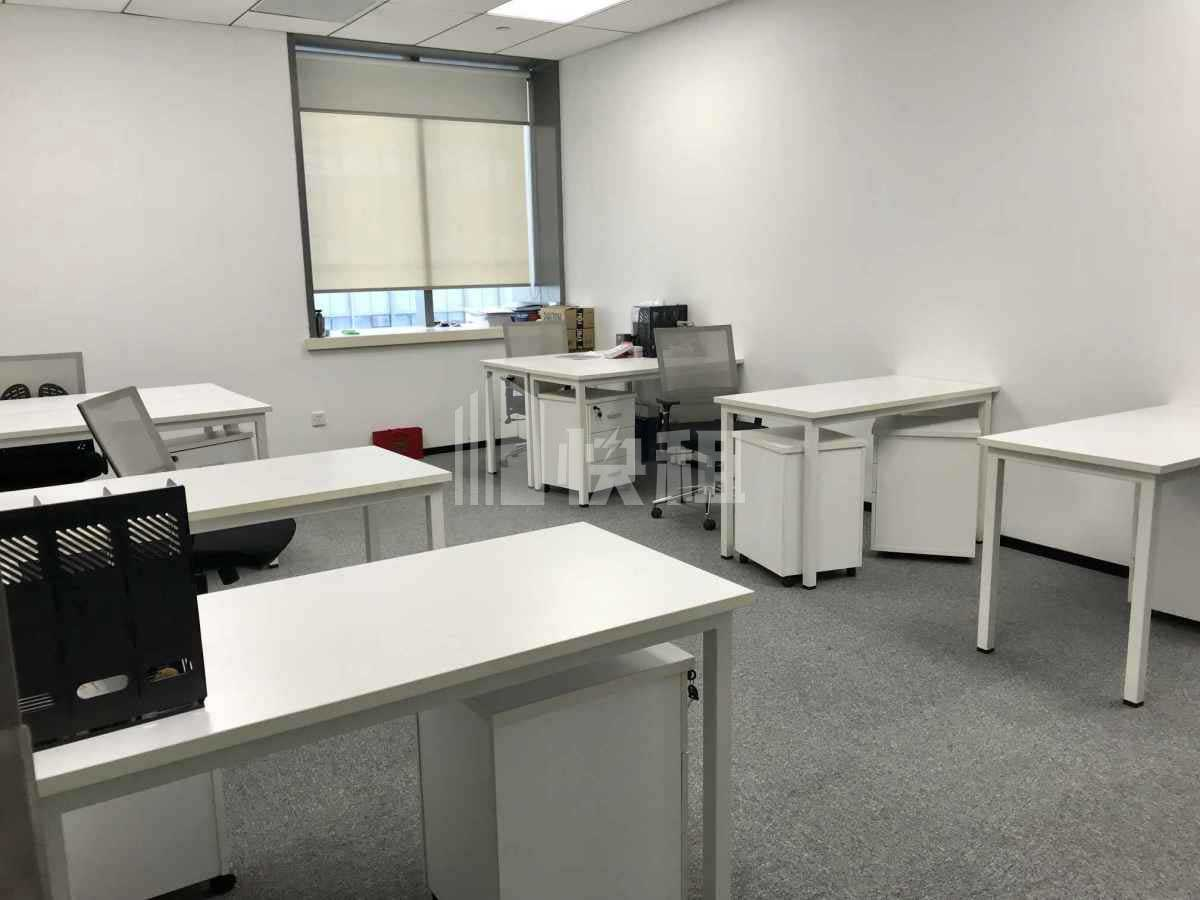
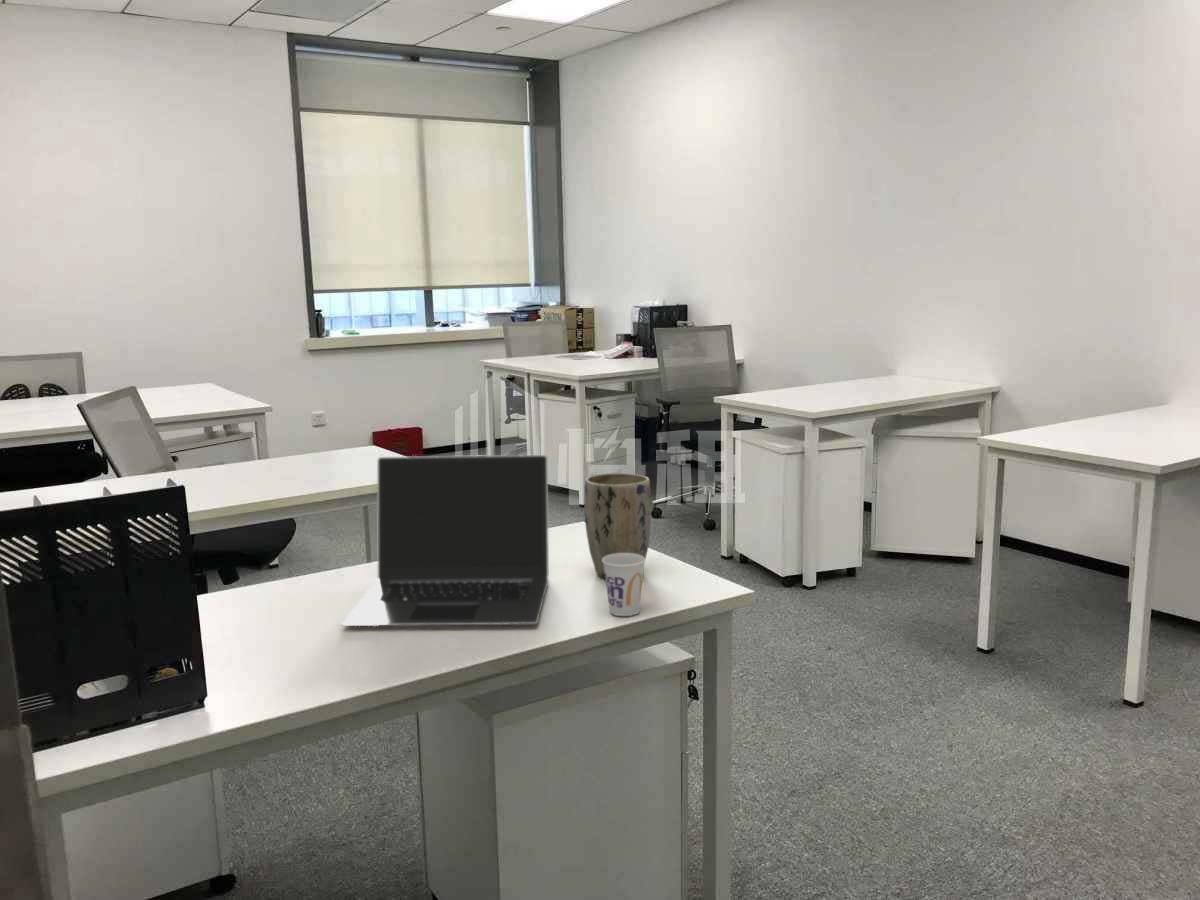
+ cup [602,553,646,617]
+ laptop [341,454,550,627]
+ plant pot [583,472,652,579]
